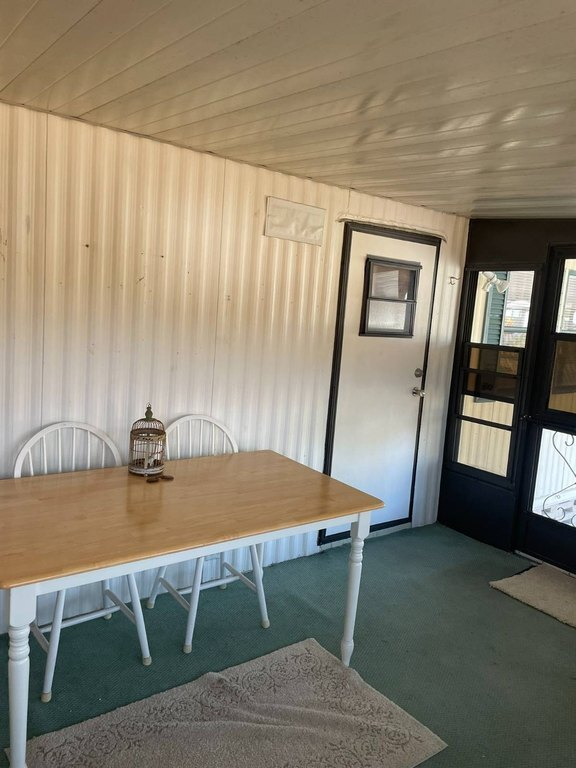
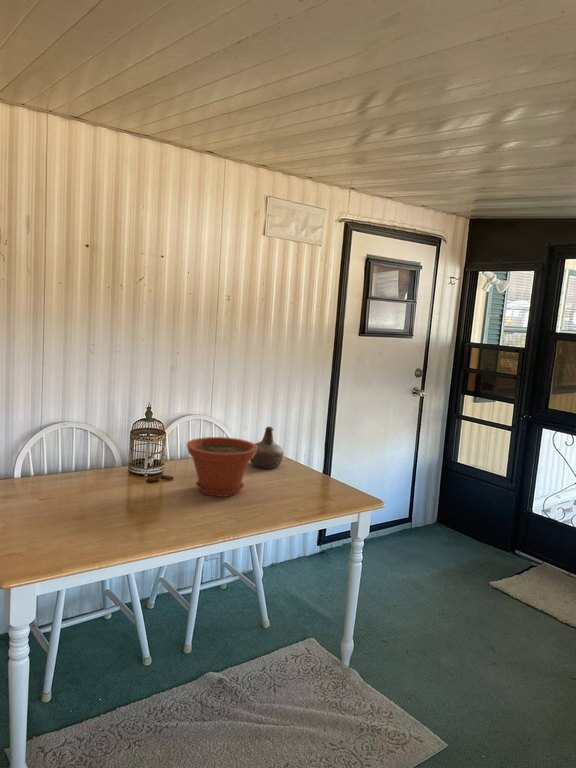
+ plant pot [186,436,257,498]
+ bottle [250,426,284,469]
